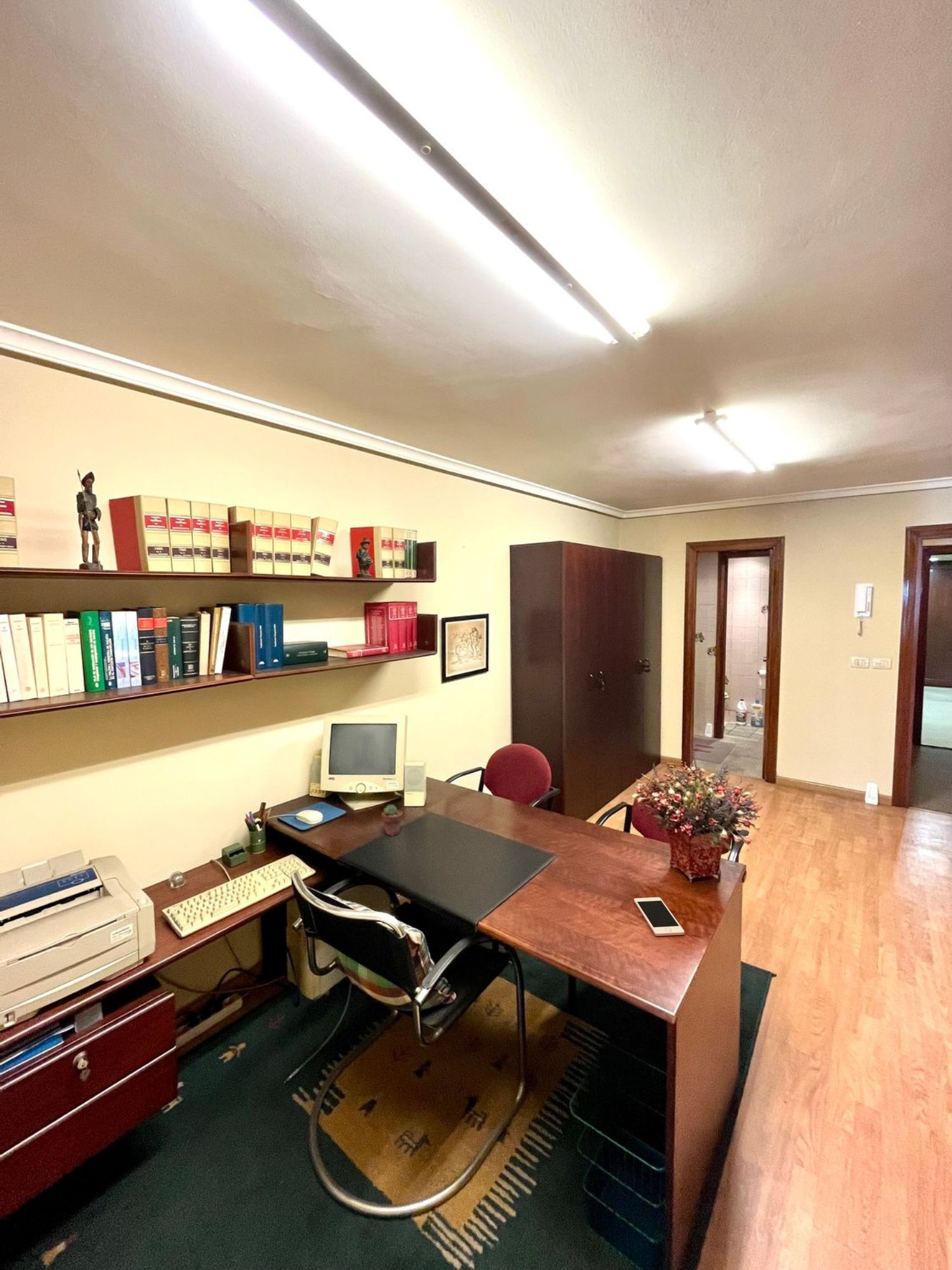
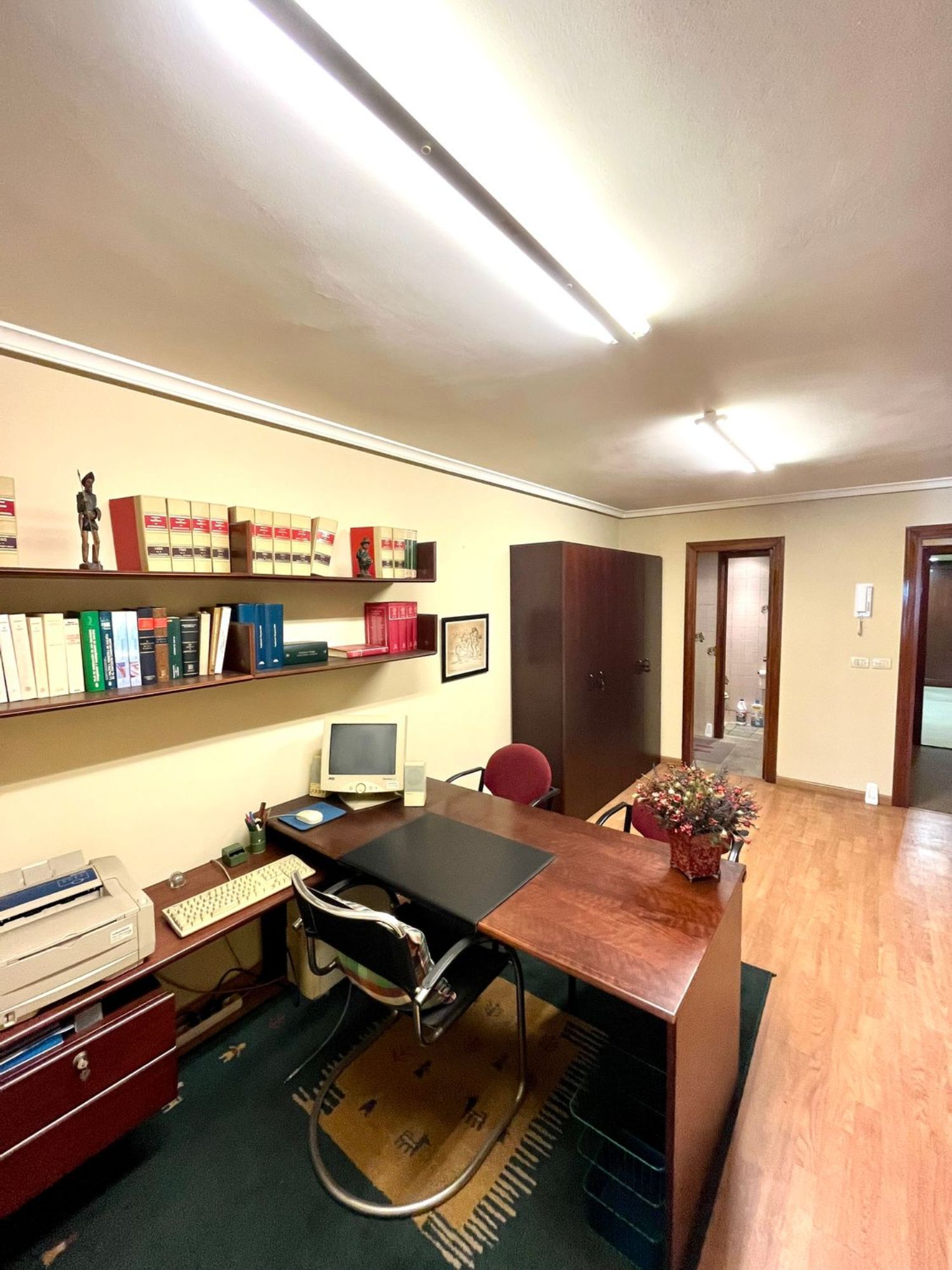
- cell phone [633,897,685,937]
- potted succulent [381,804,404,837]
